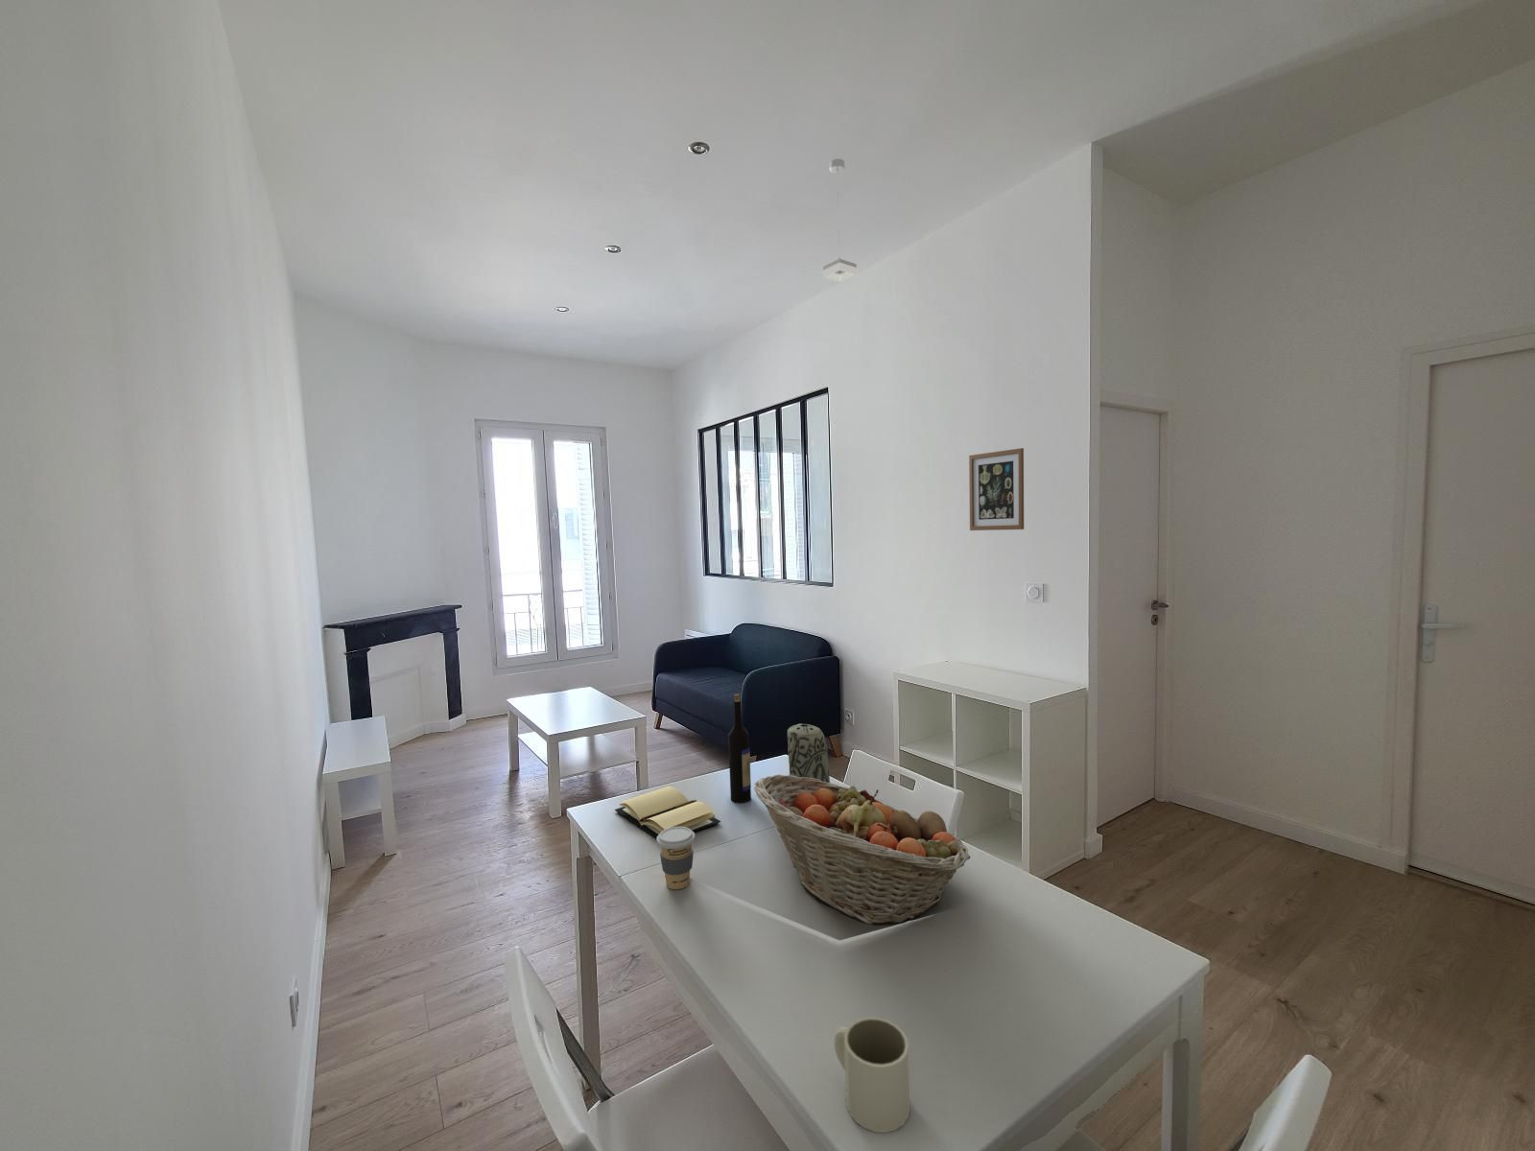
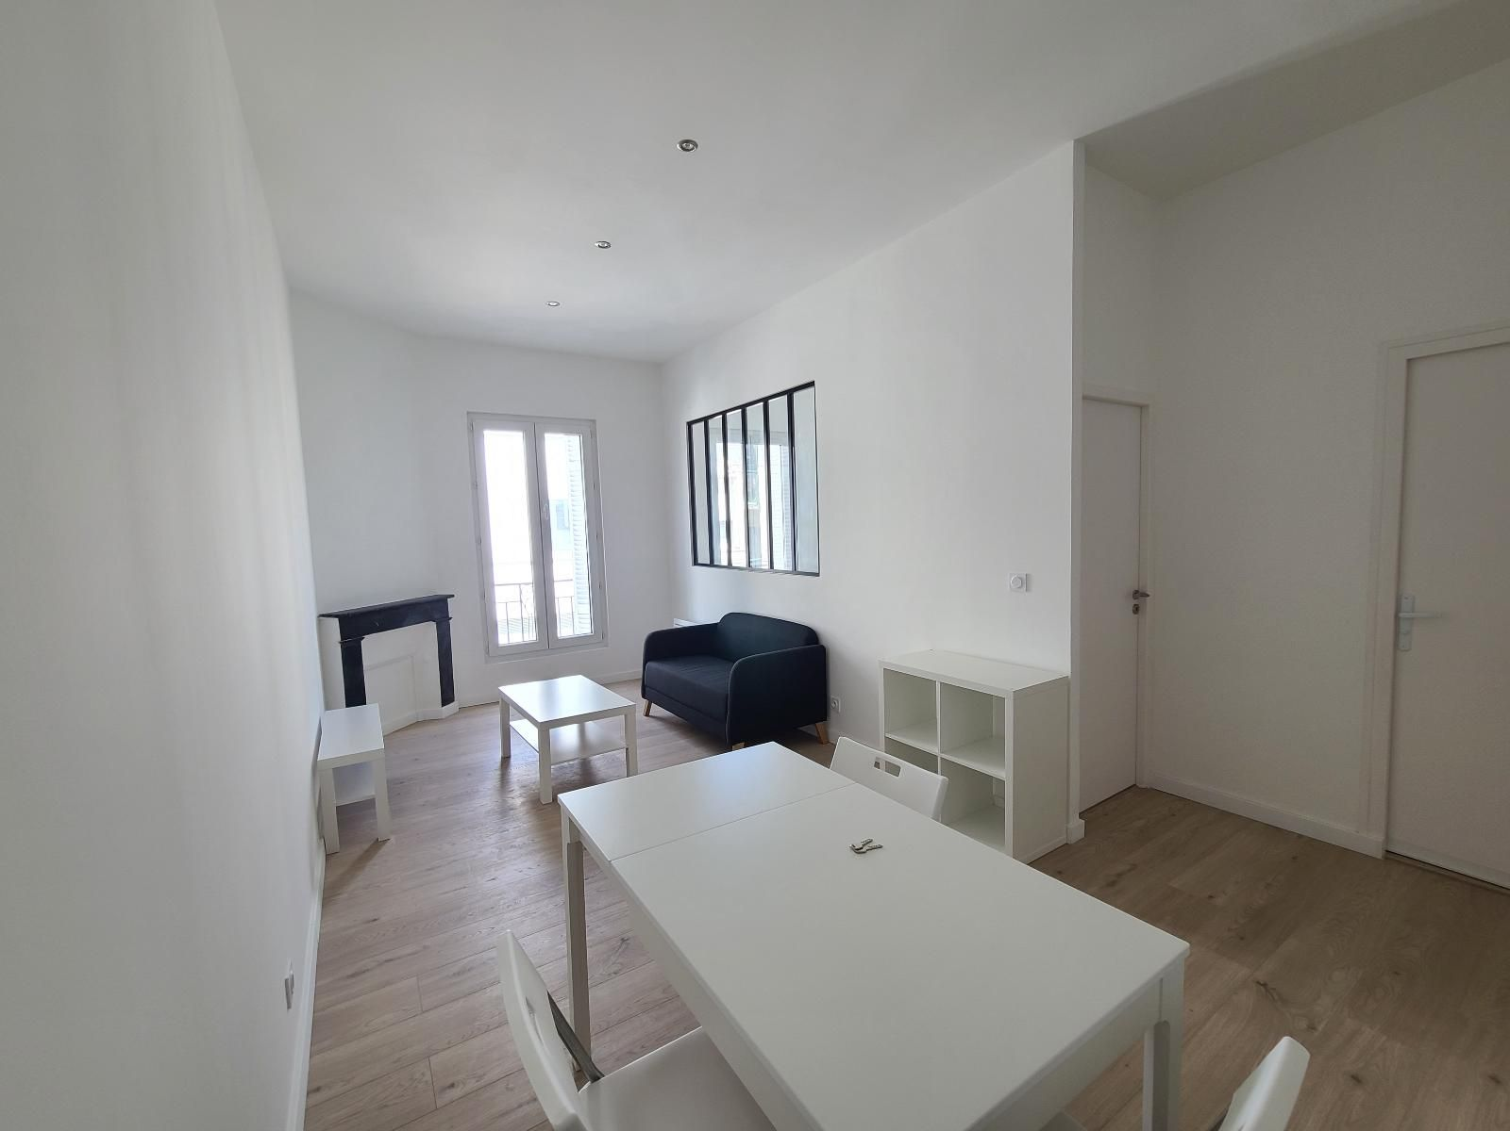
- mug [834,1016,910,1134]
- fruit basket [753,774,971,926]
- book [614,786,722,840]
- wall art [968,447,1025,532]
- pendant lamp [822,158,858,283]
- wine bottle [728,694,752,804]
- coffee cup [655,827,695,890]
- toy elephant [787,723,830,782]
